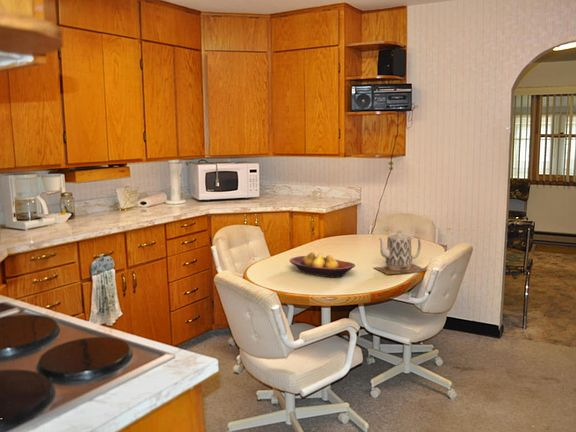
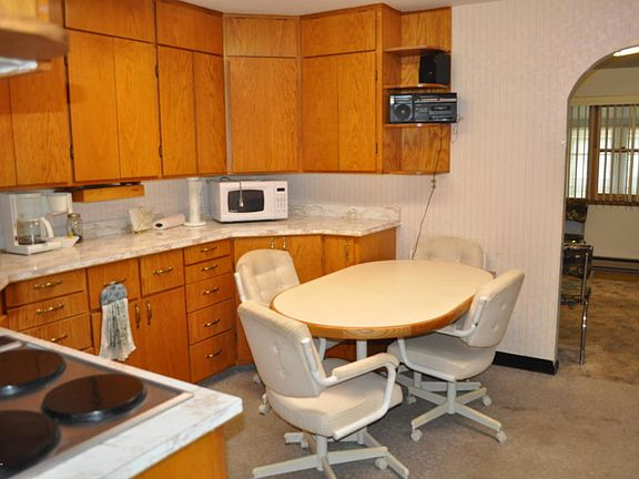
- teapot [372,229,430,275]
- fruit bowl [288,251,356,278]
